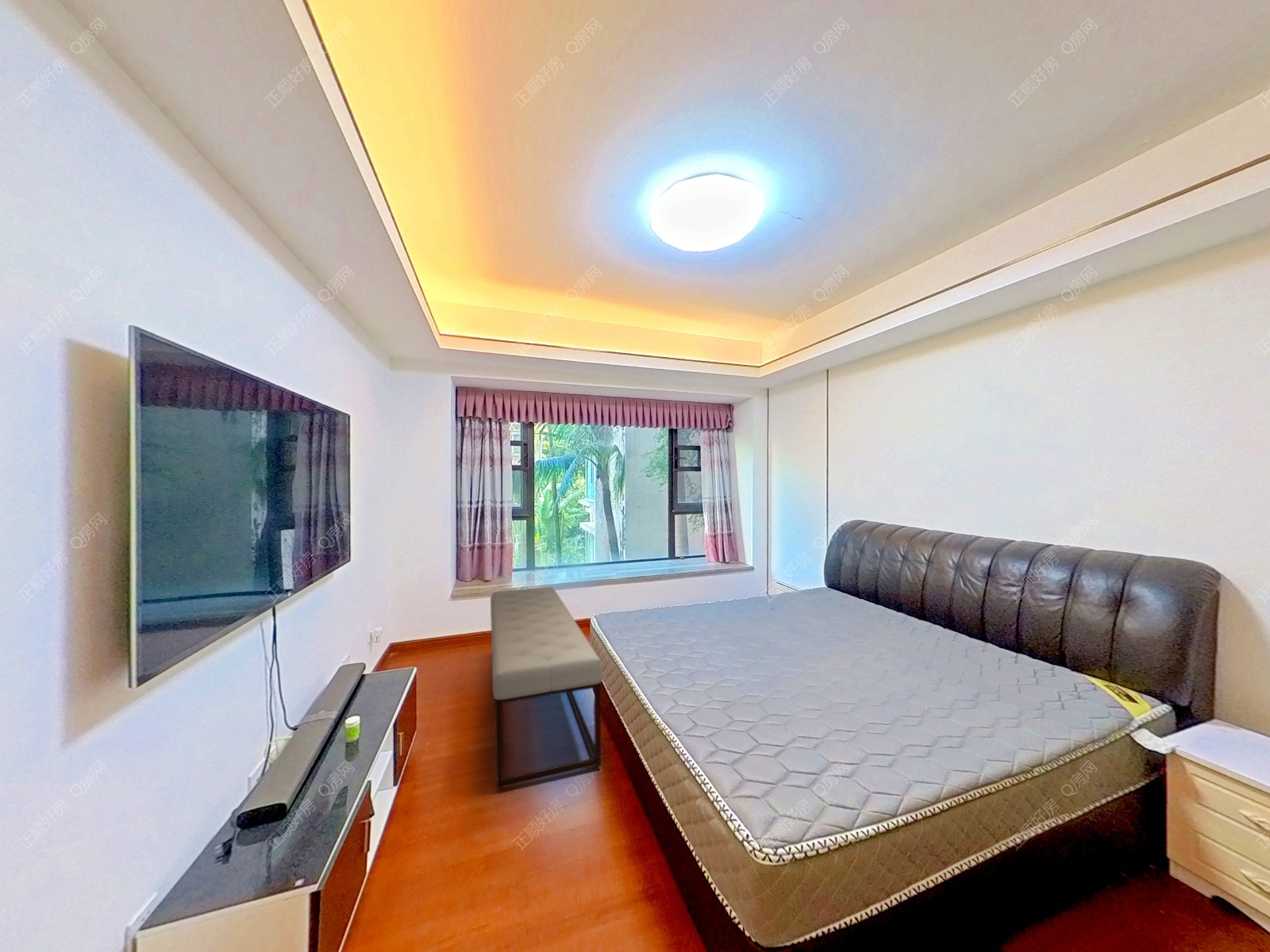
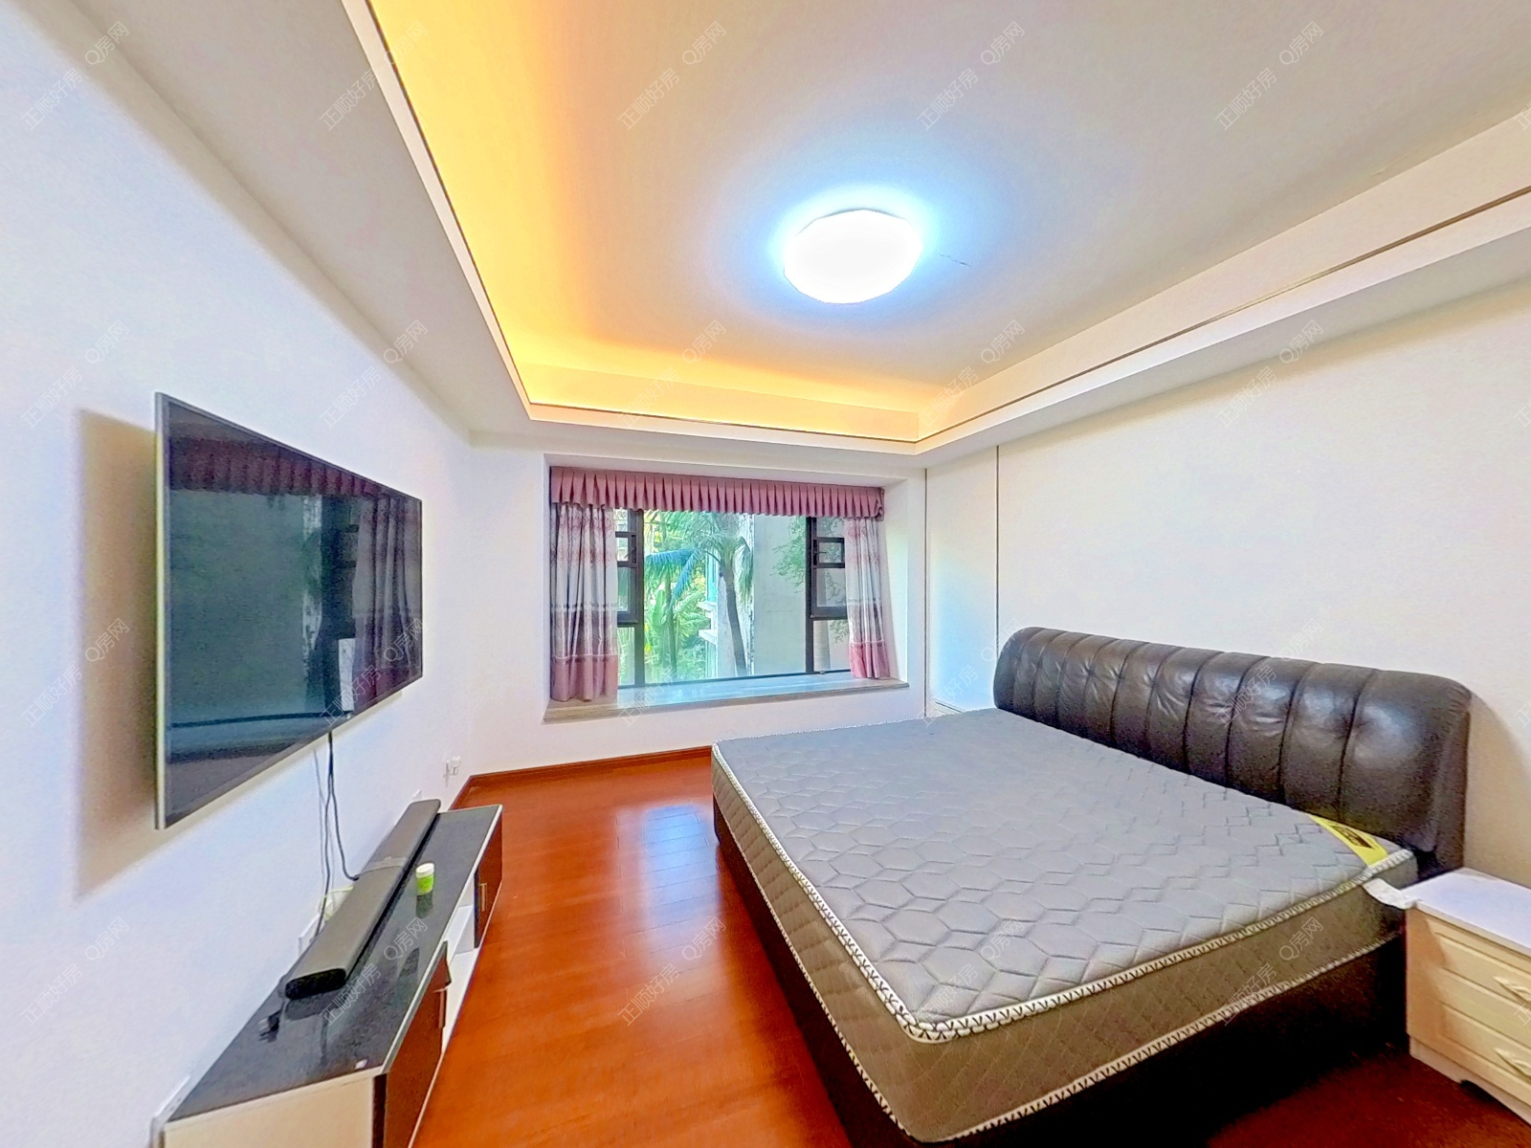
- bench [490,586,604,790]
